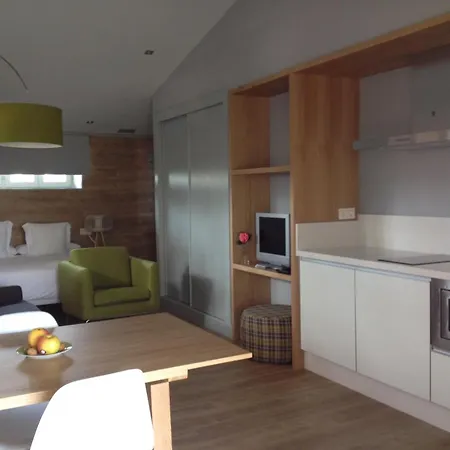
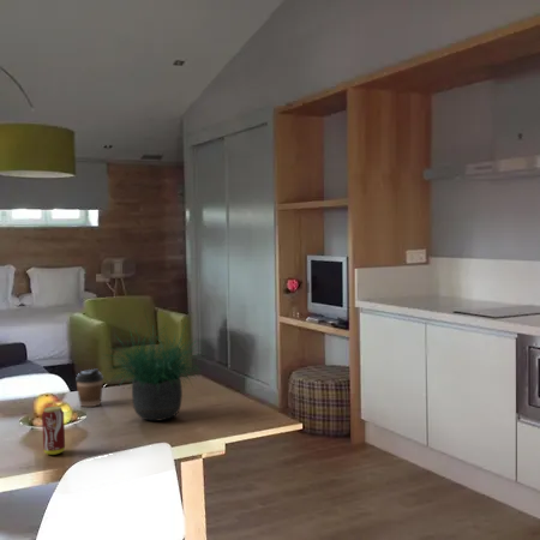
+ coffee cup [74,367,104,408]
+ potted plant [100,305,214,422]
+ beverage can [41,406,66,456]
